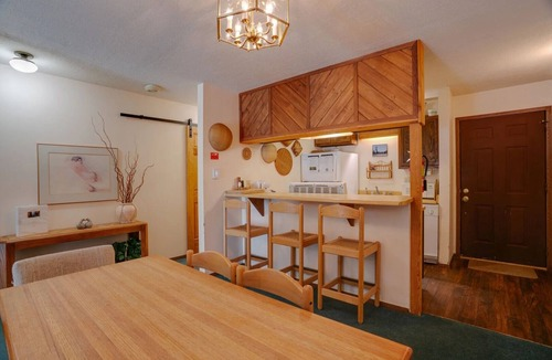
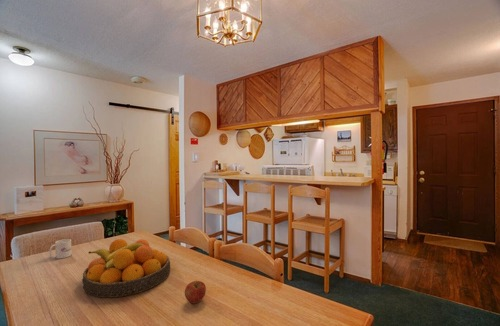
+ mug [48,238,72,260]
+ apple [184,280,207,304]
+ fruit bowl [81,238,171,298]
